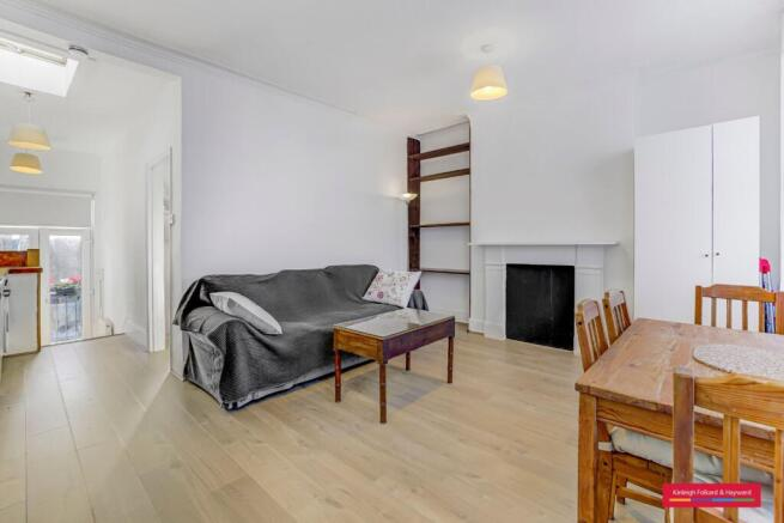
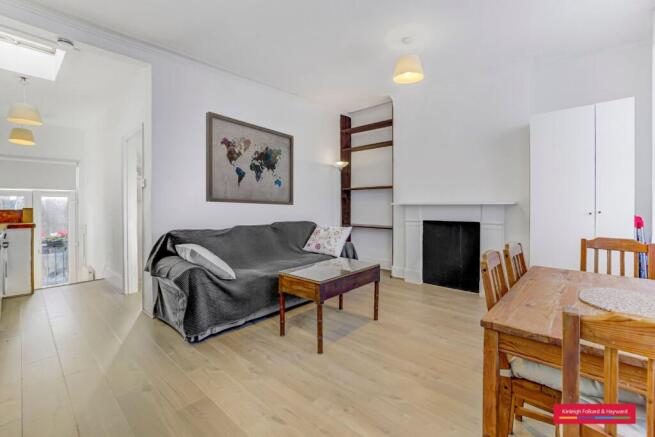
+ wall art [205,111,295,206]
